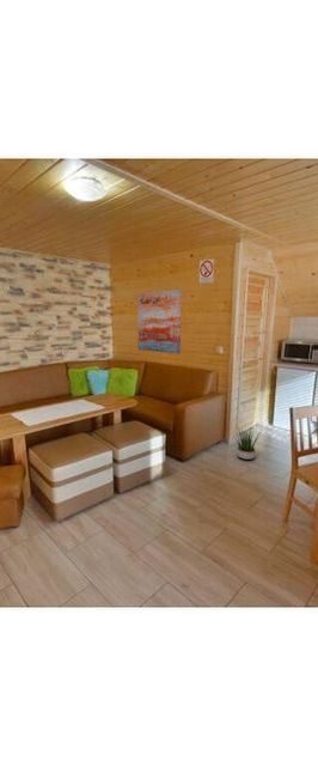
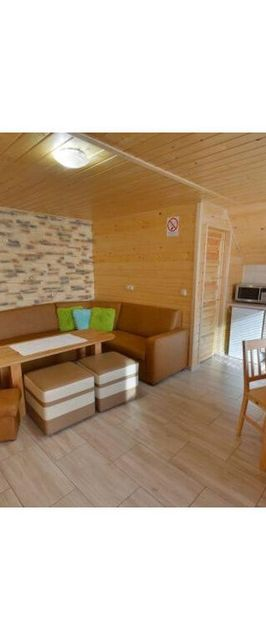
- potted plant [232,427,263,461]
- wall art [136,288,183,355]
